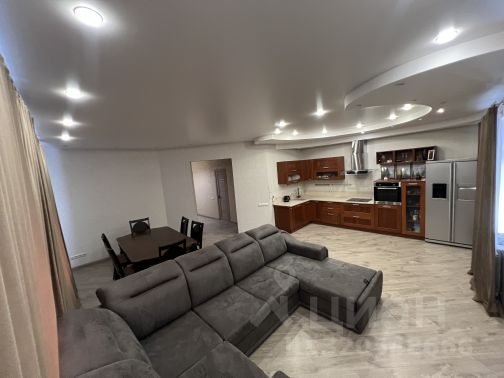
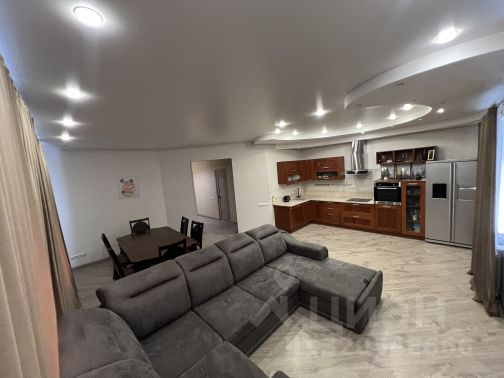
+ wall art [116,175,141,201]
